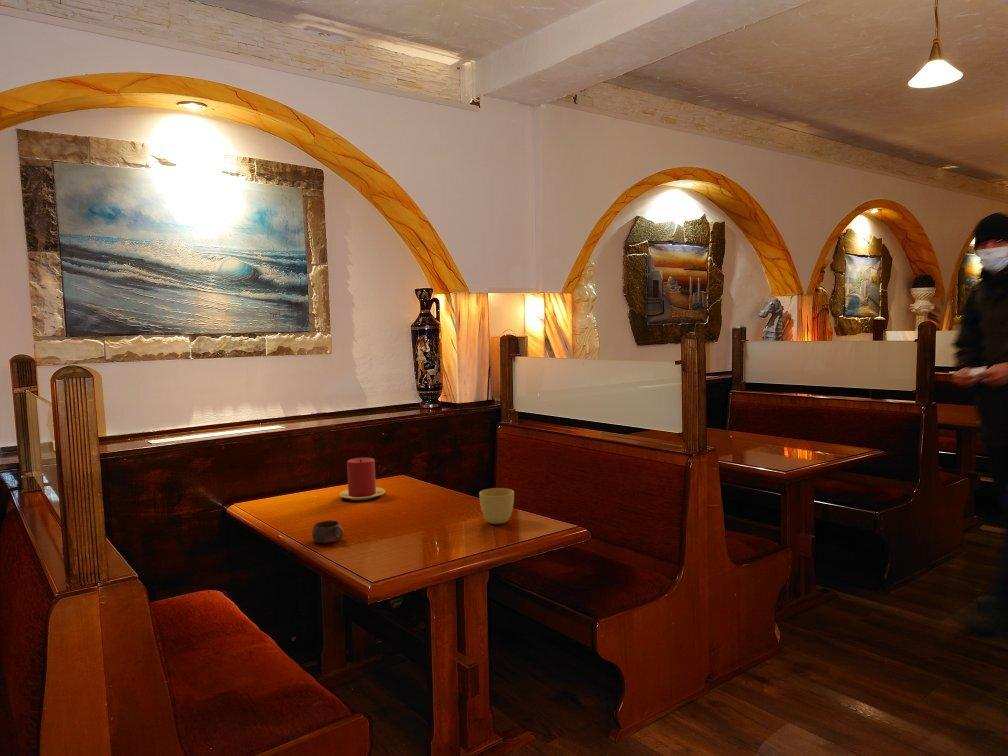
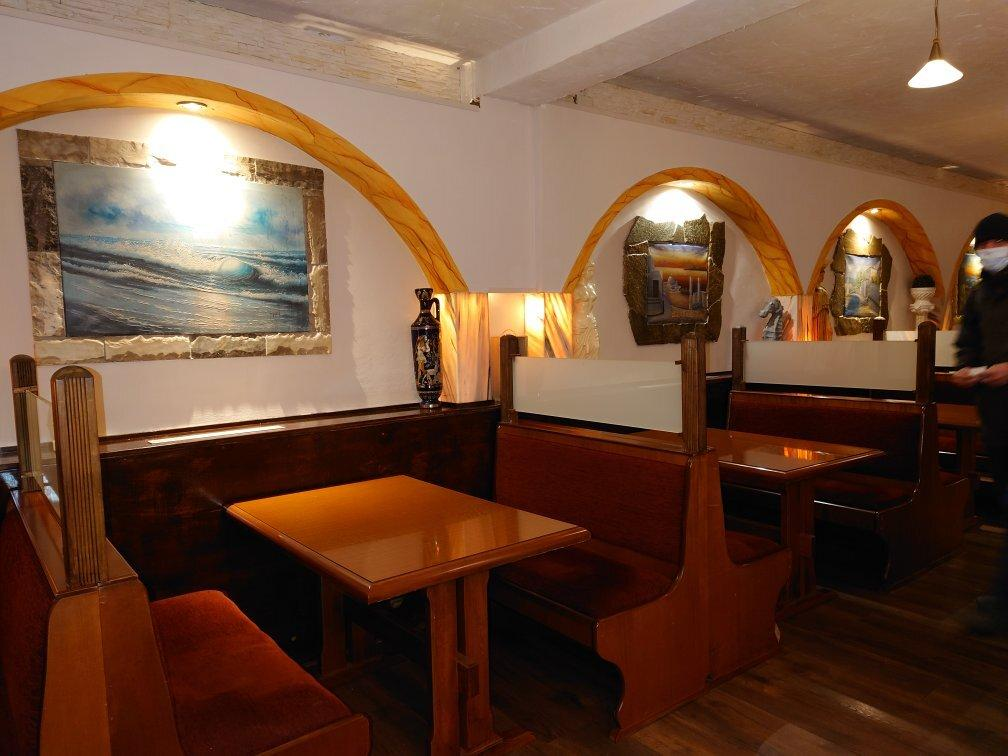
- cup [311,519,345,544]
- cup [478,487,515,525]
- candle [338,457,386,501]
